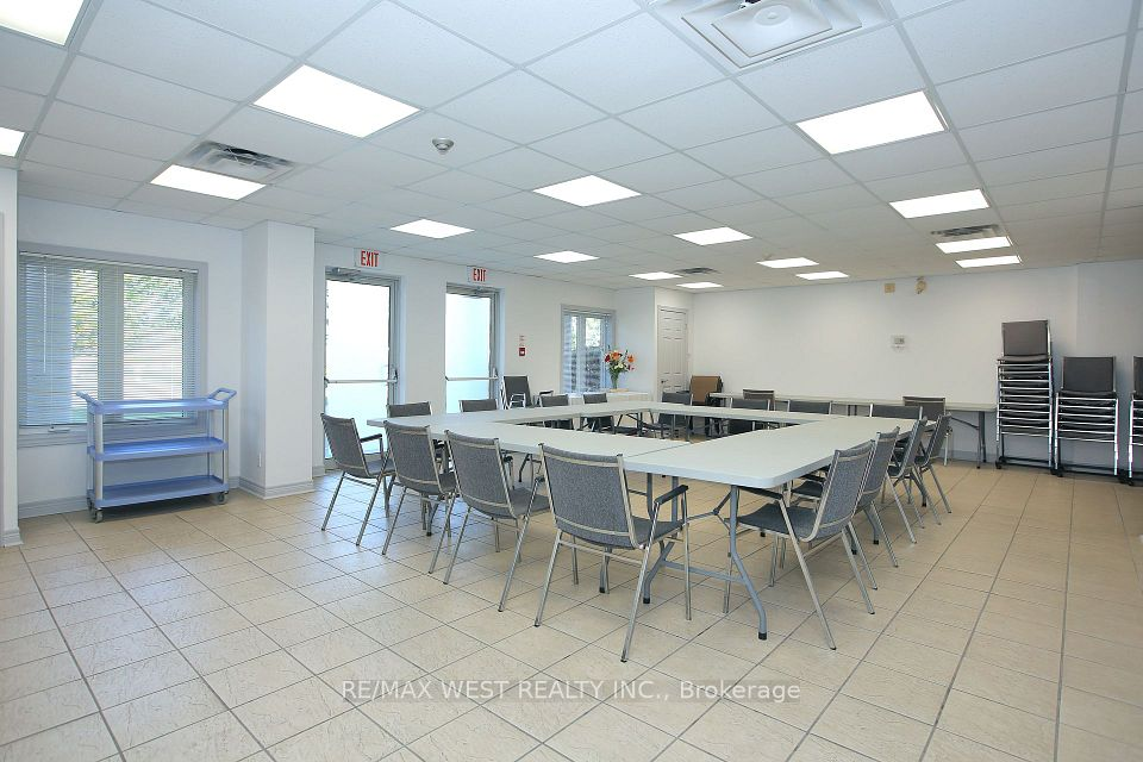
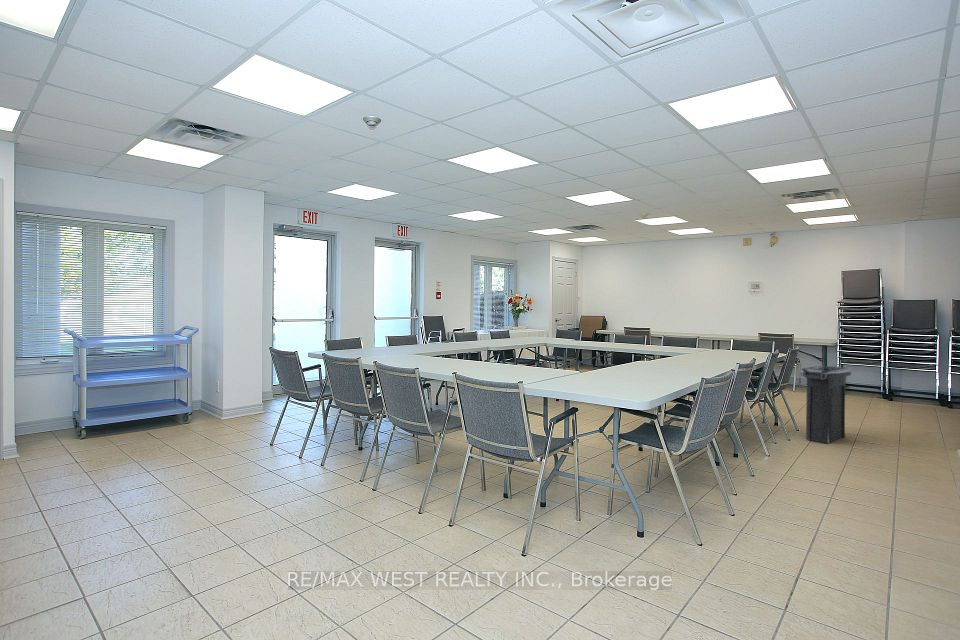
+ trash can [800,365,852,444]
